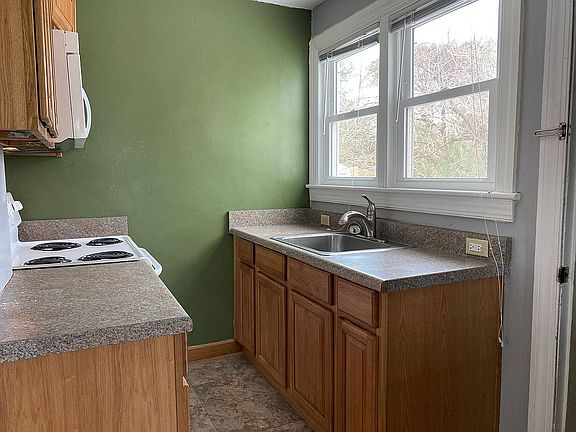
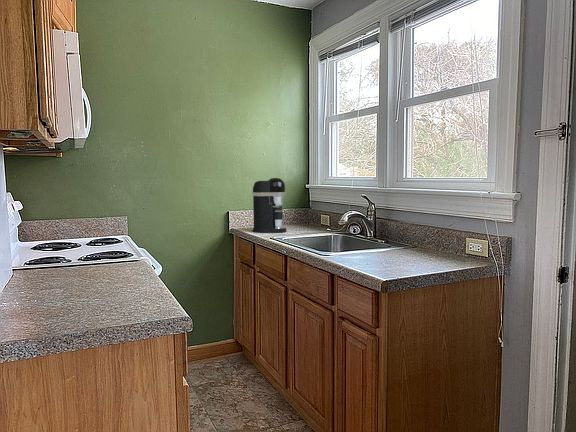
+ coffee maker [251,177,287,234]
